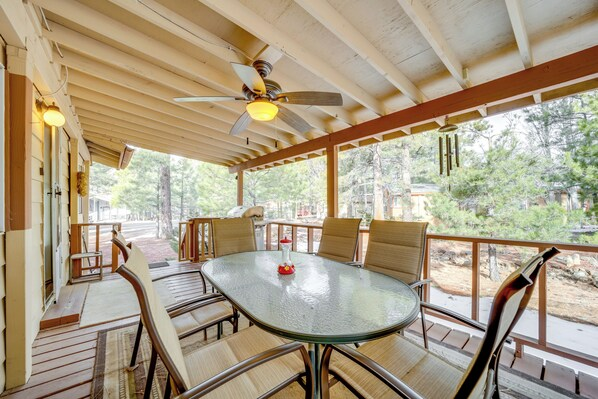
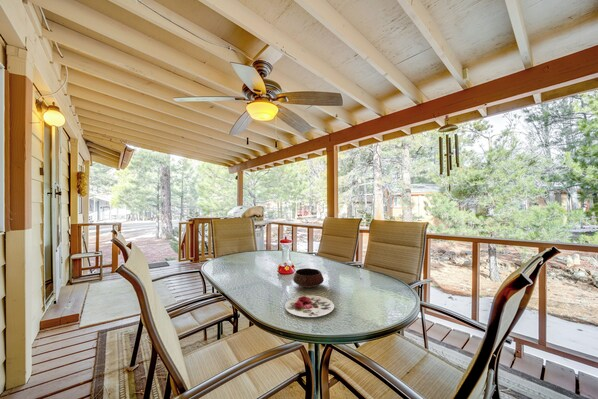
+ bowl [292,267,325,288]
+ plate [284,294,335,318]
